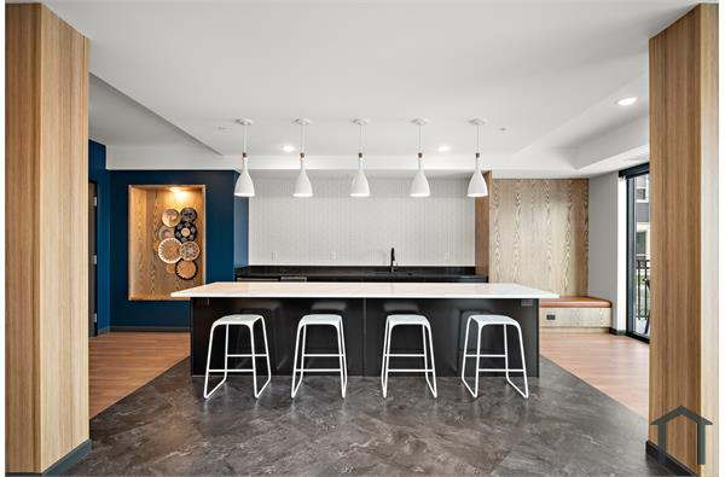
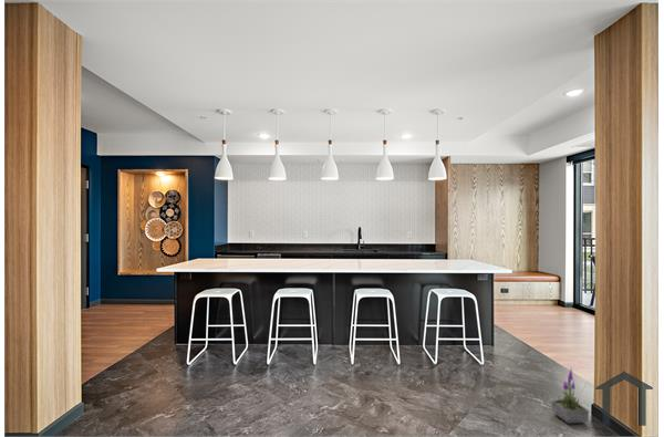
+ potted plant [550,367,590,425]
